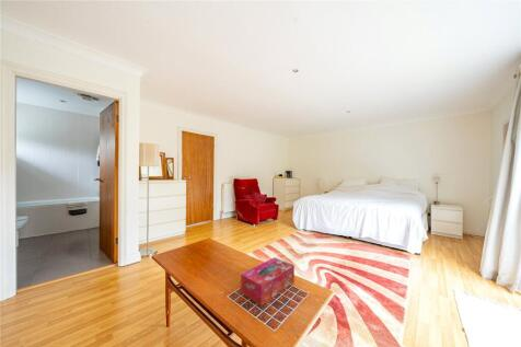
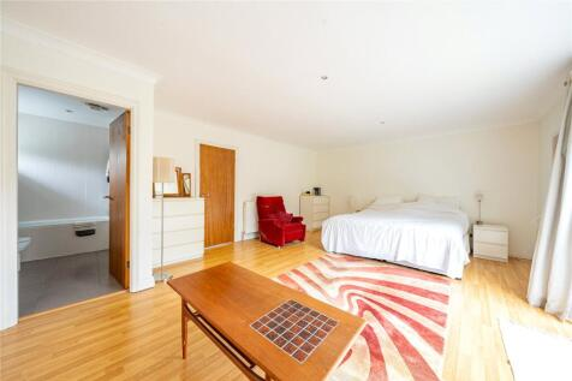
- tissue box [240,256,296,306]
